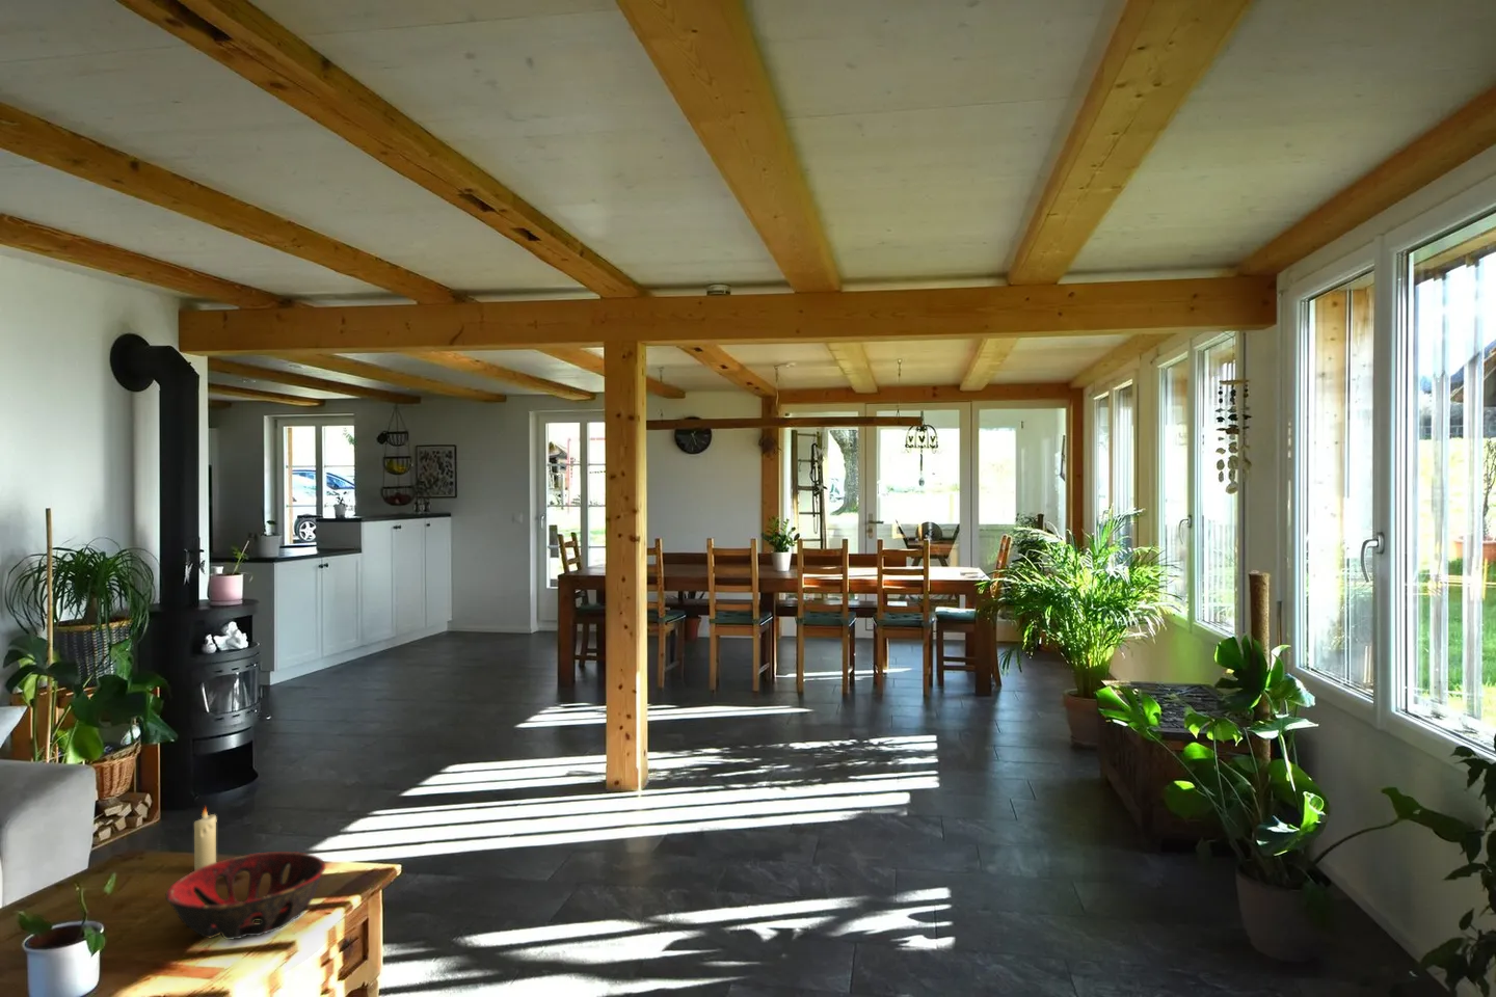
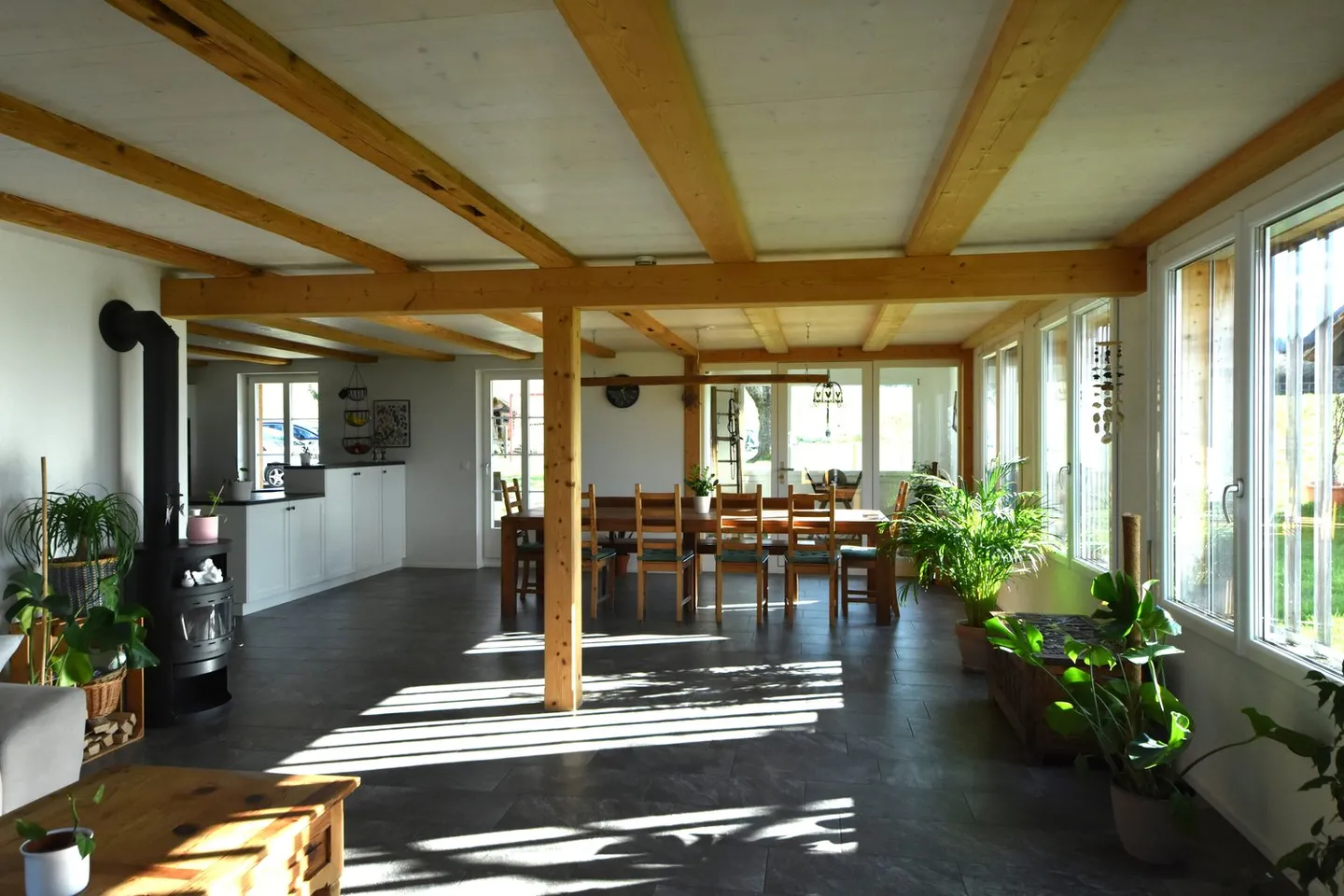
- candle [194,804,217,870]
- decorative bowl [165,850,326,941]
